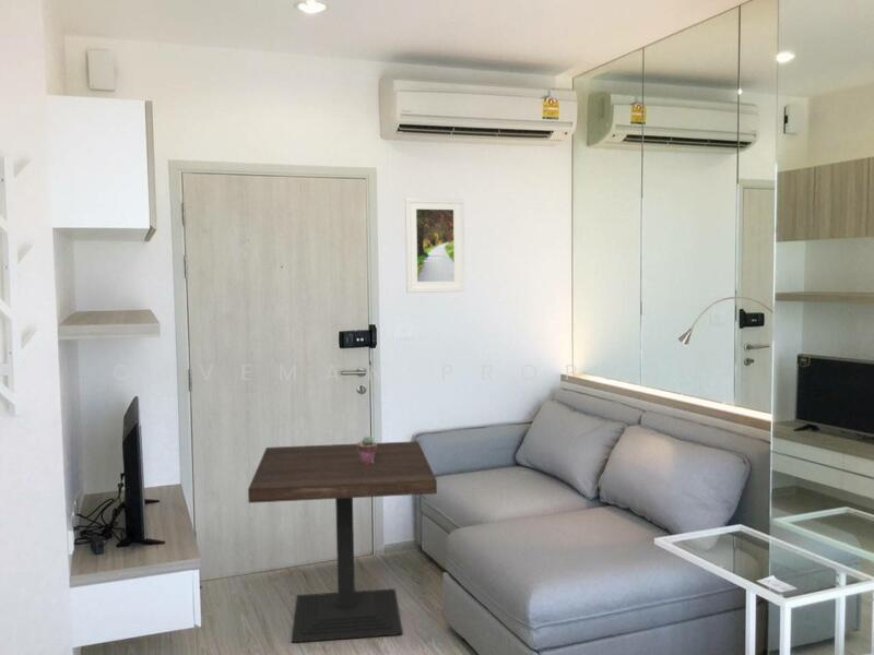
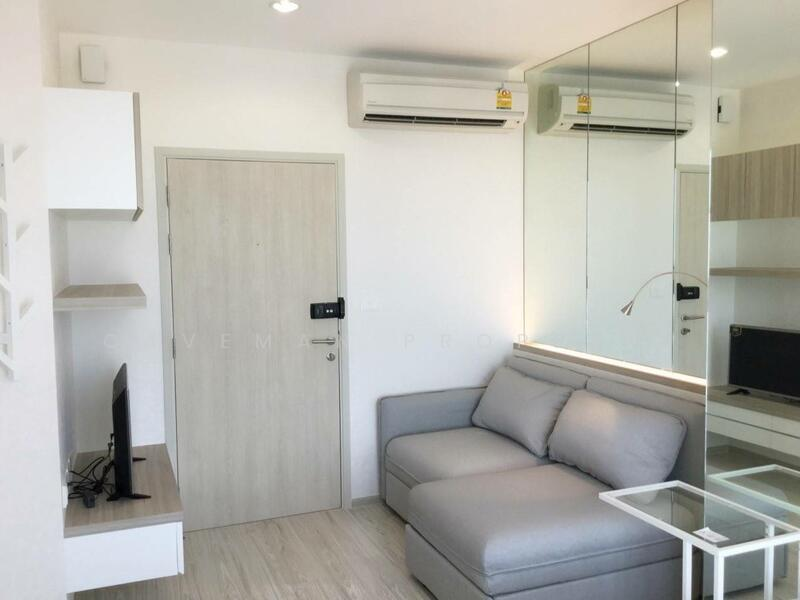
- potted succulent [356,434,377,464]
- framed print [404,196,465,294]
- side table [247,440,438,643]
